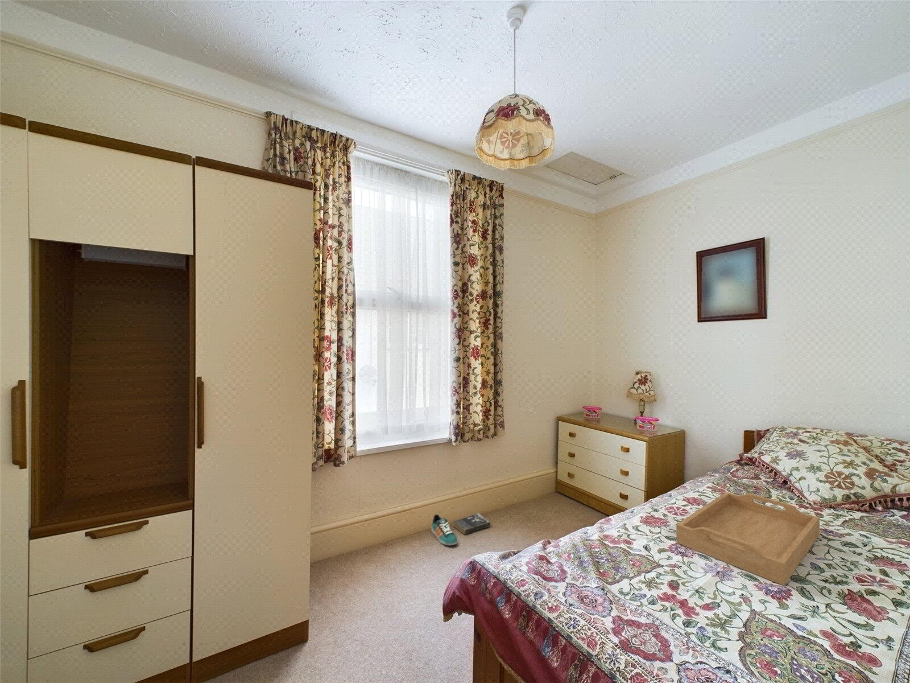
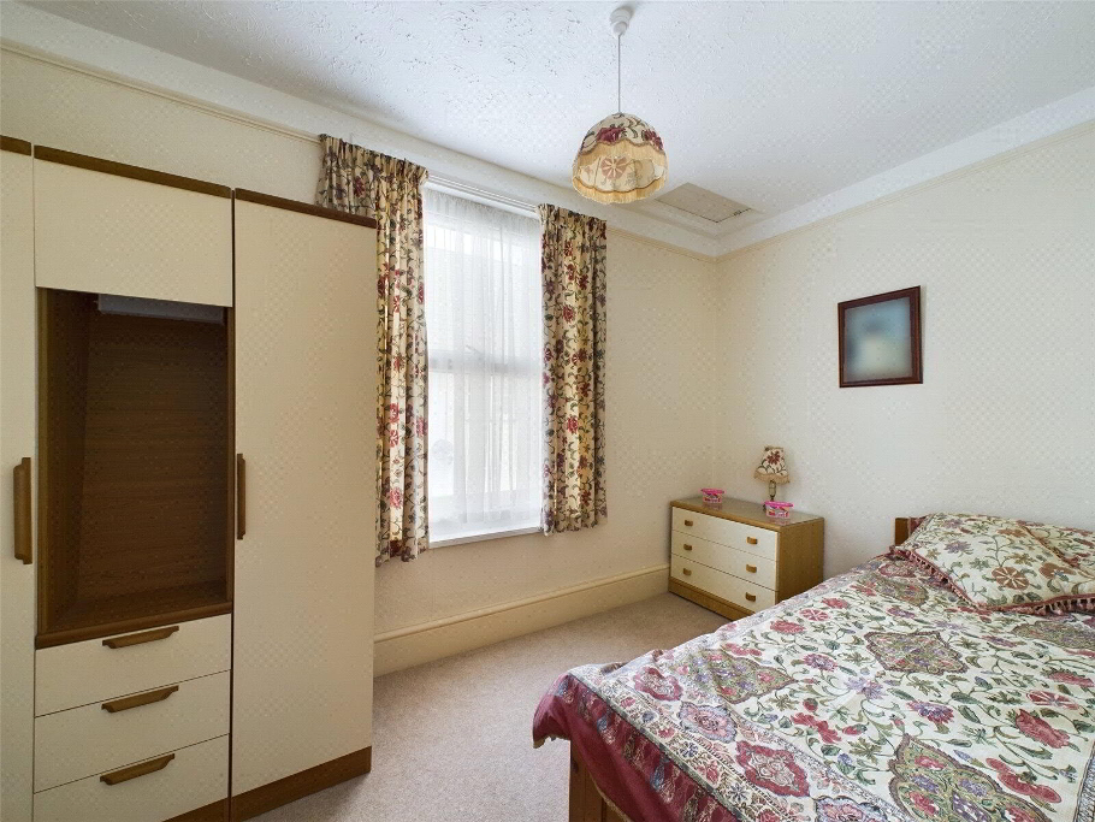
- serving tray [675,491,821,586]
- sneaker [430,514,458,546]
- book [452,512,491,535]
